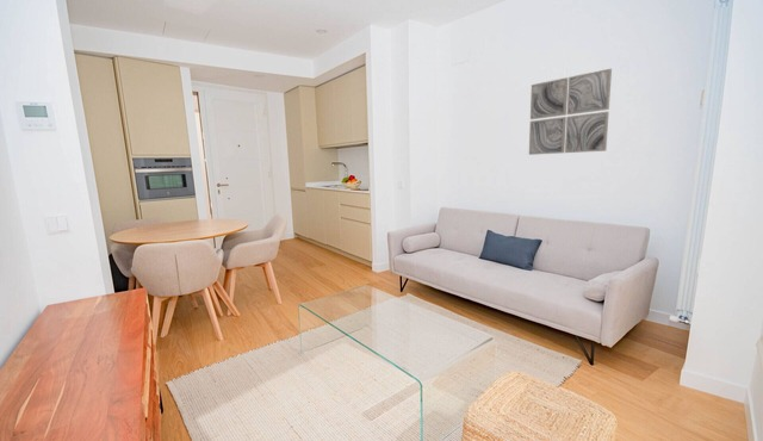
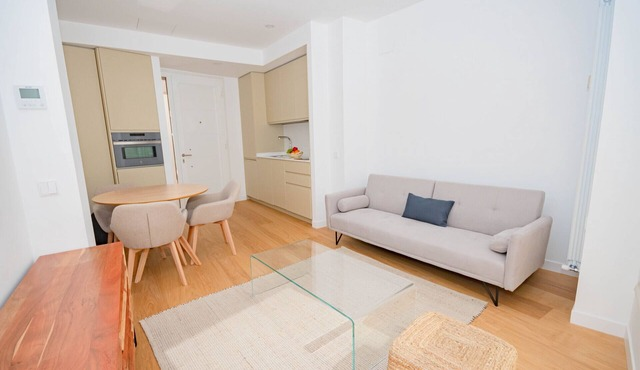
- wall art [528,68,613,156]
